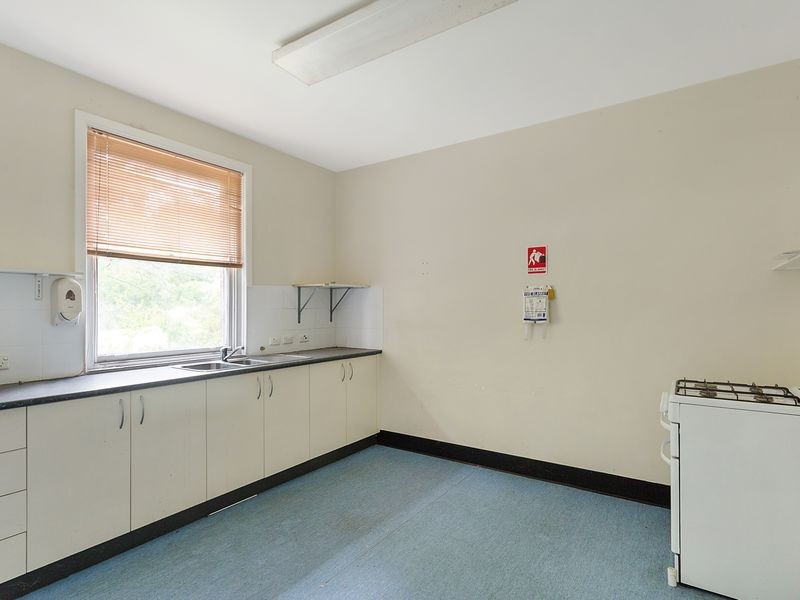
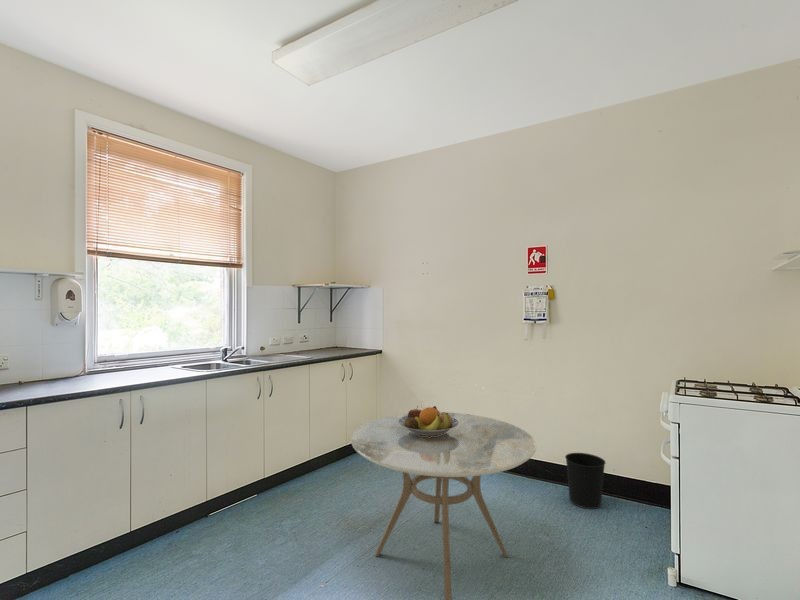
+ fruit bowl [398,405,459,437]
+ wastebasket [564,452,607,510]
+ dining table [350,411,537,600]
